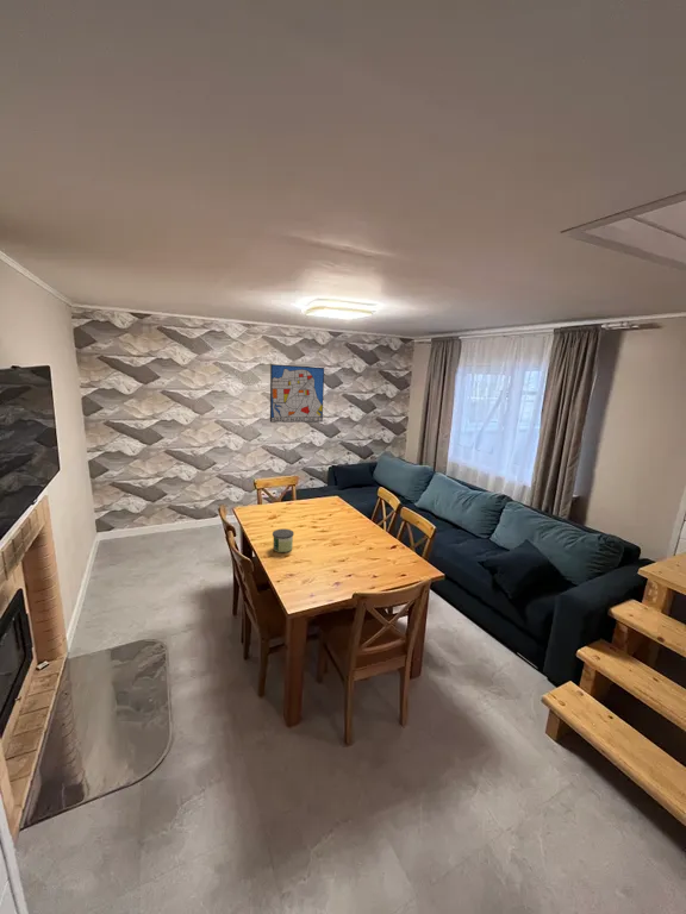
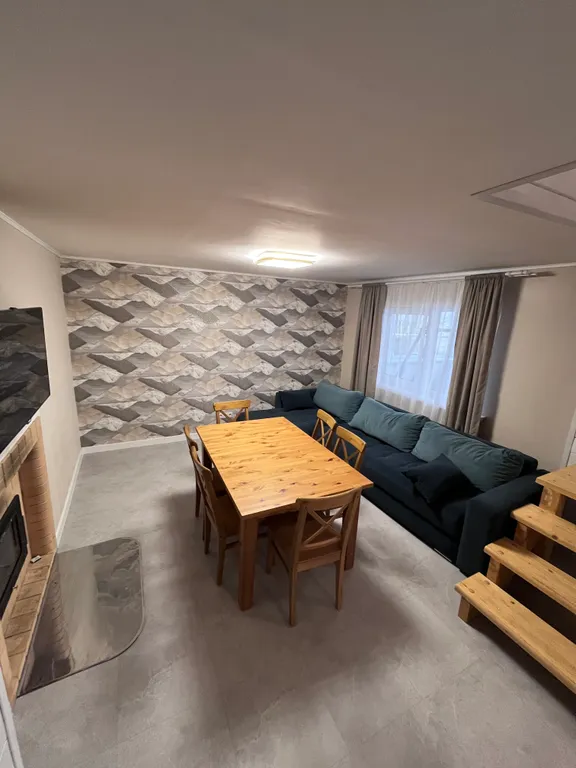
- wall art [269,363,325,424]
- candle [272,527,295,553]
